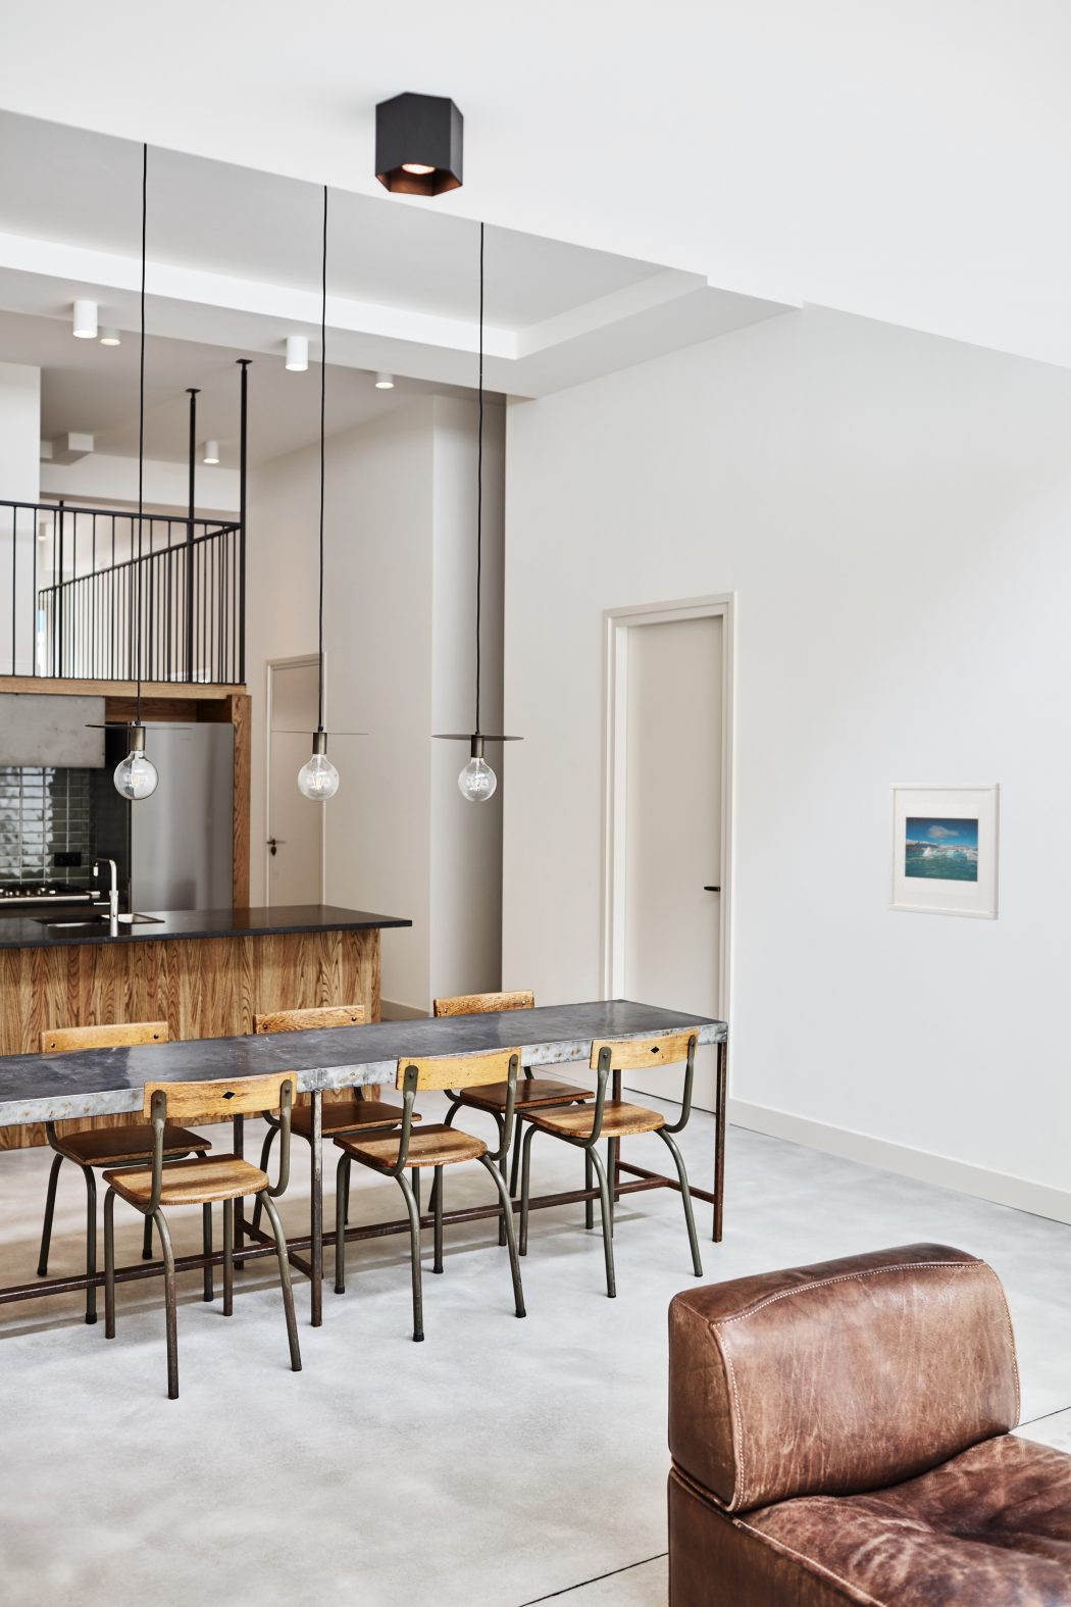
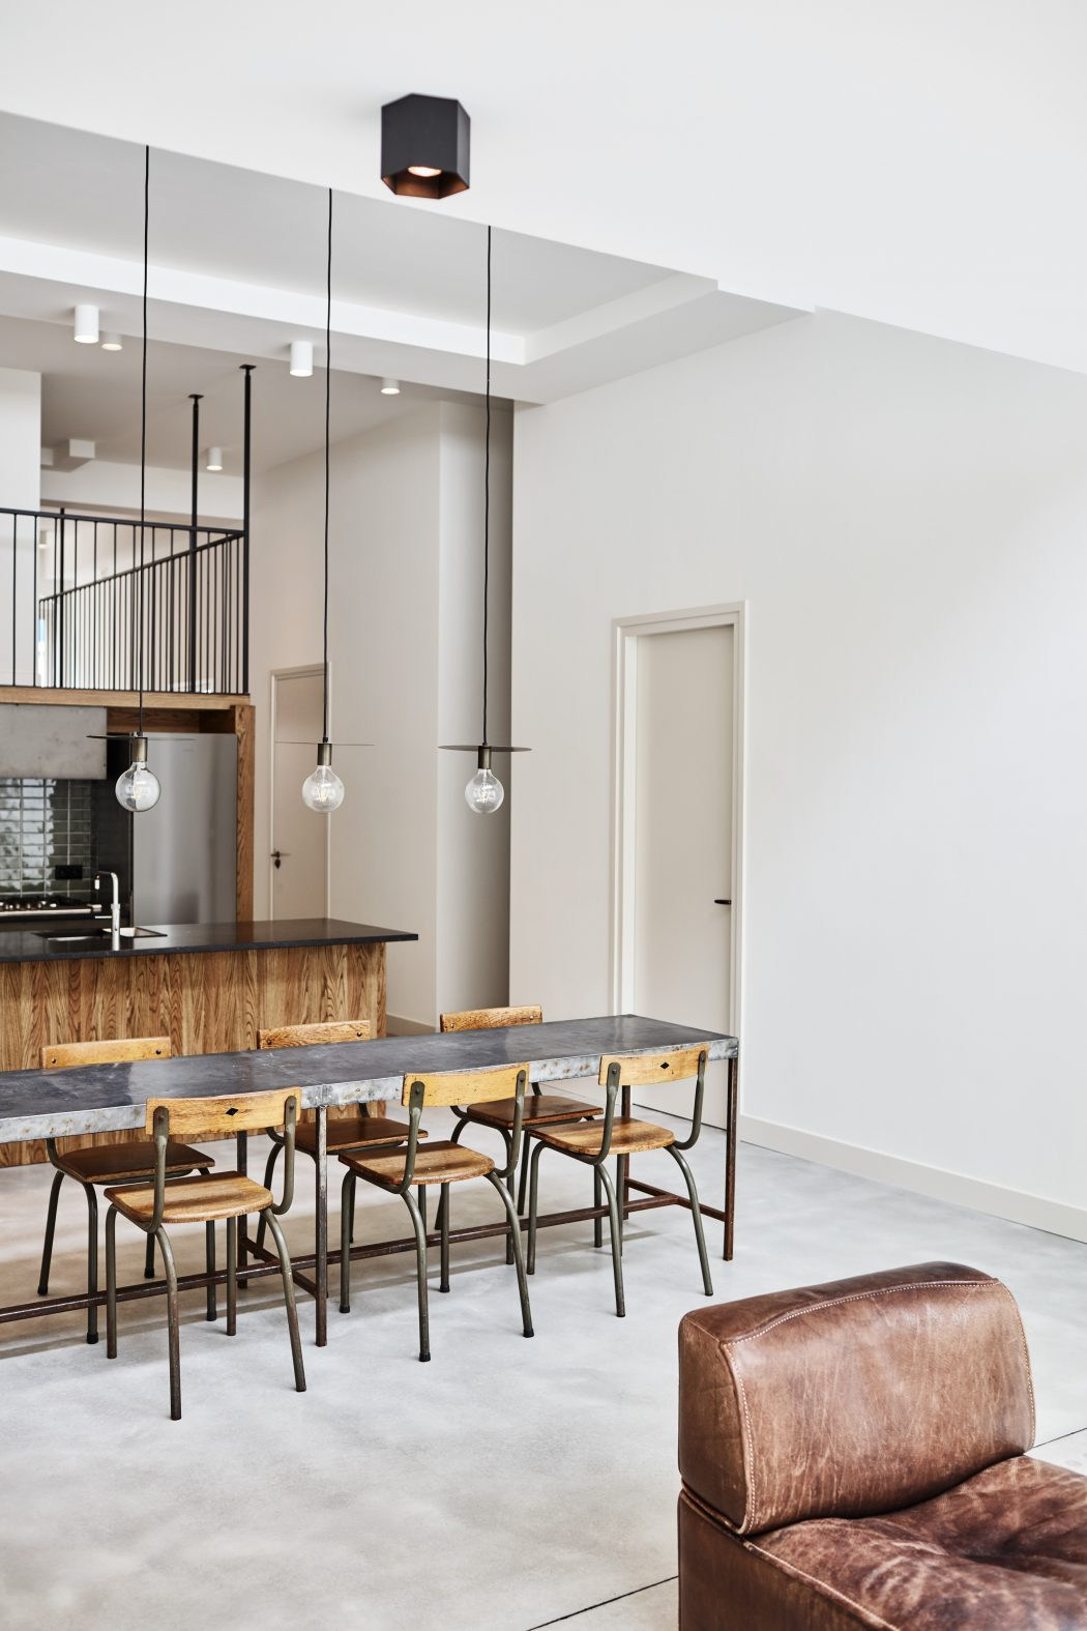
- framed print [887,782,1000,922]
